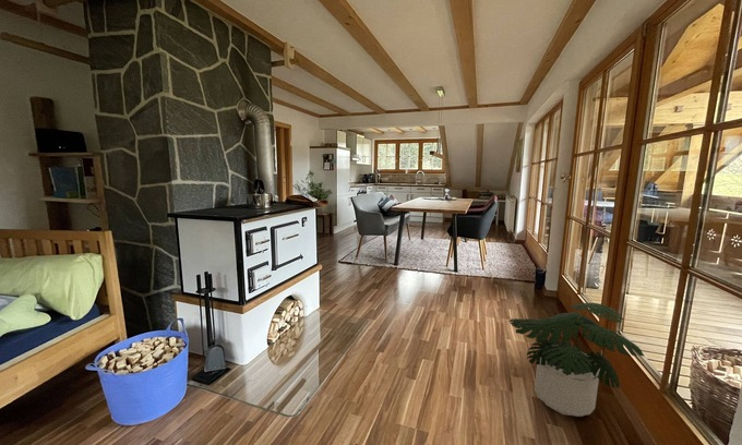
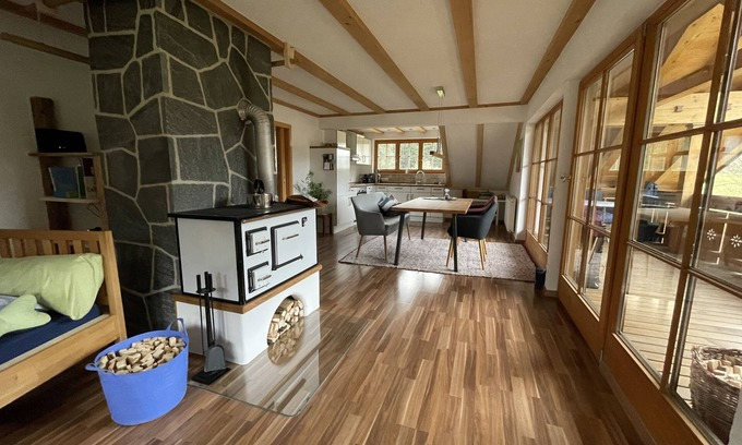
- potted plant [508,302,646,418]
